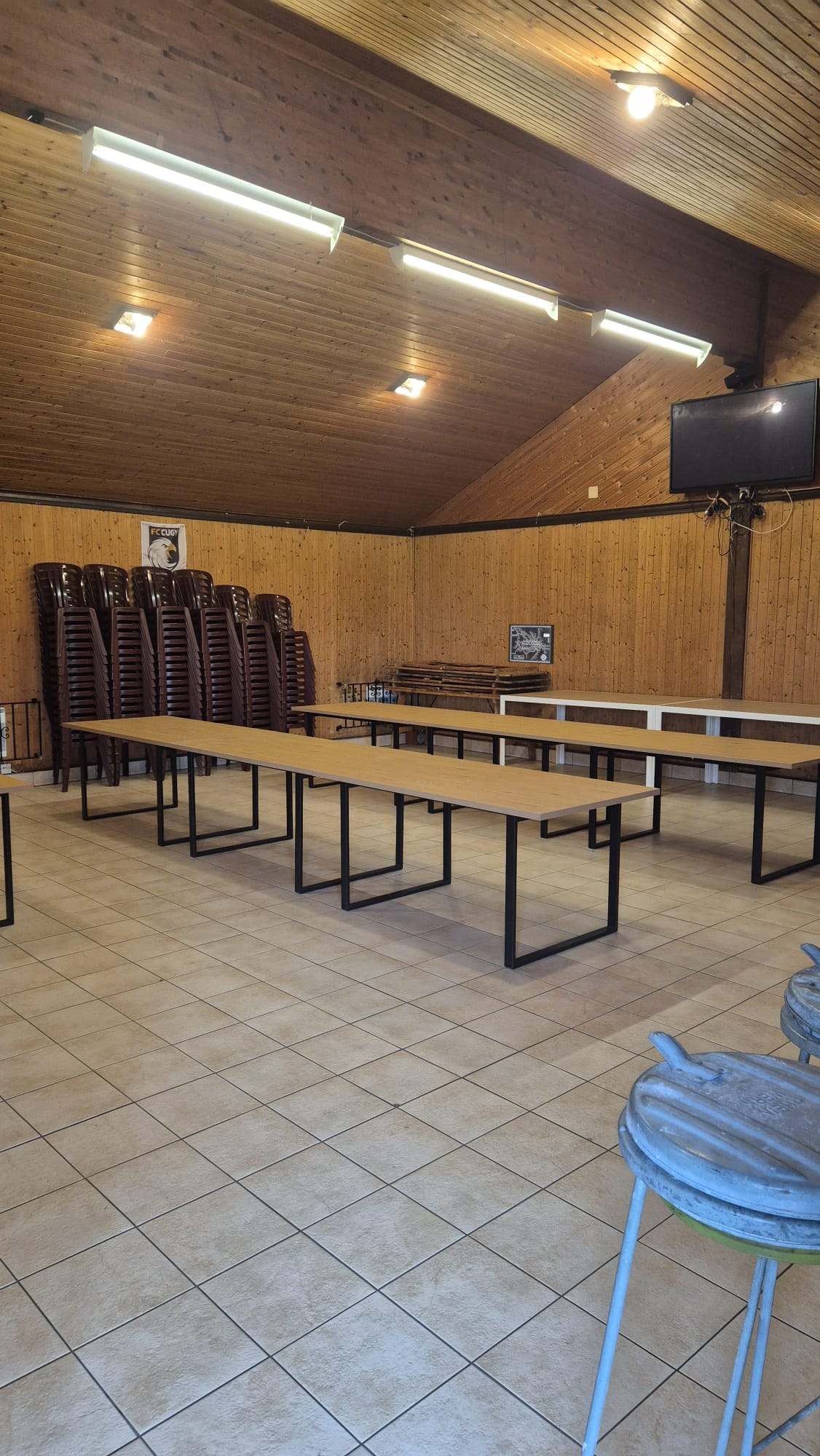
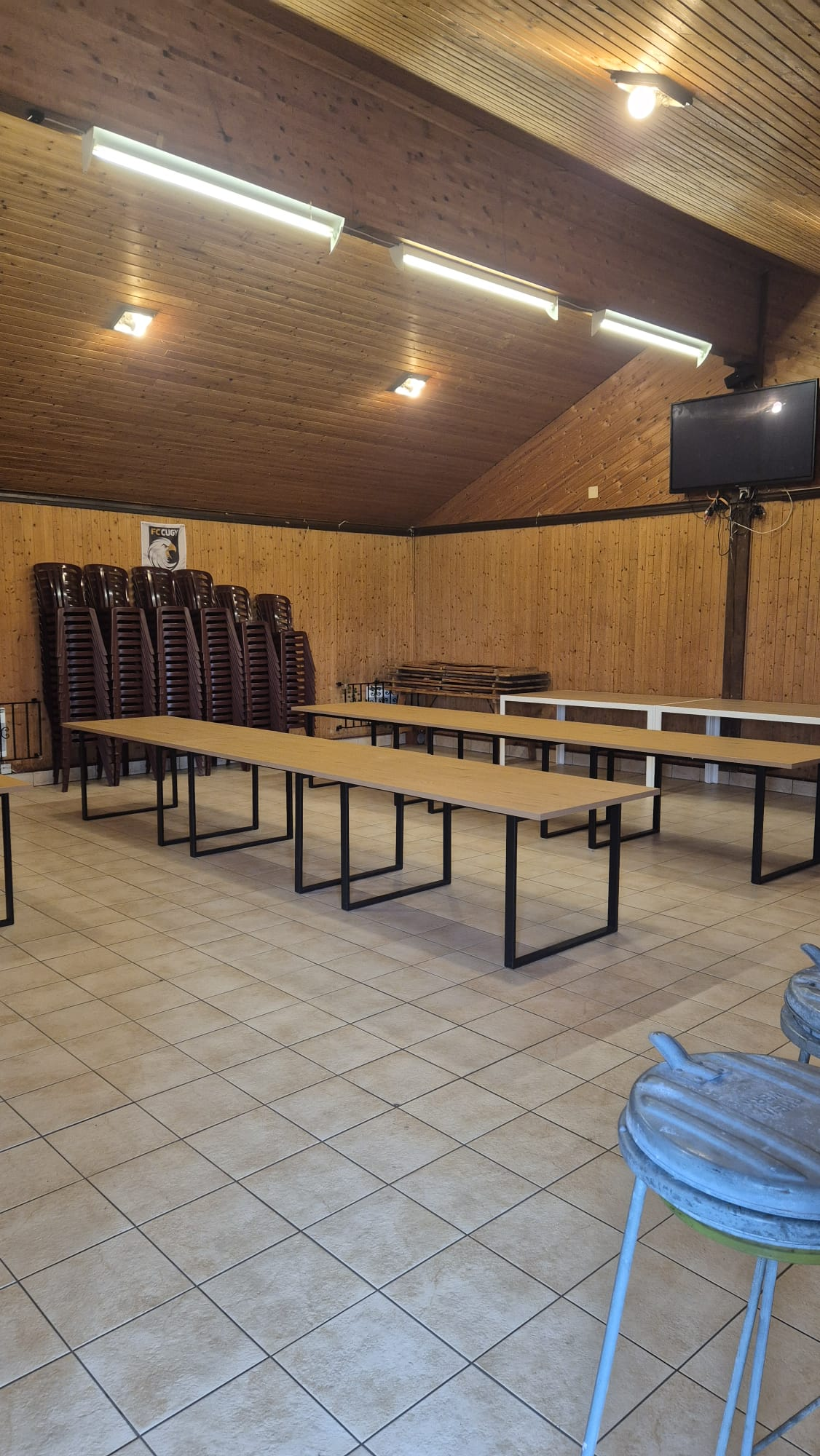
- wall art [508,623,555,665]
